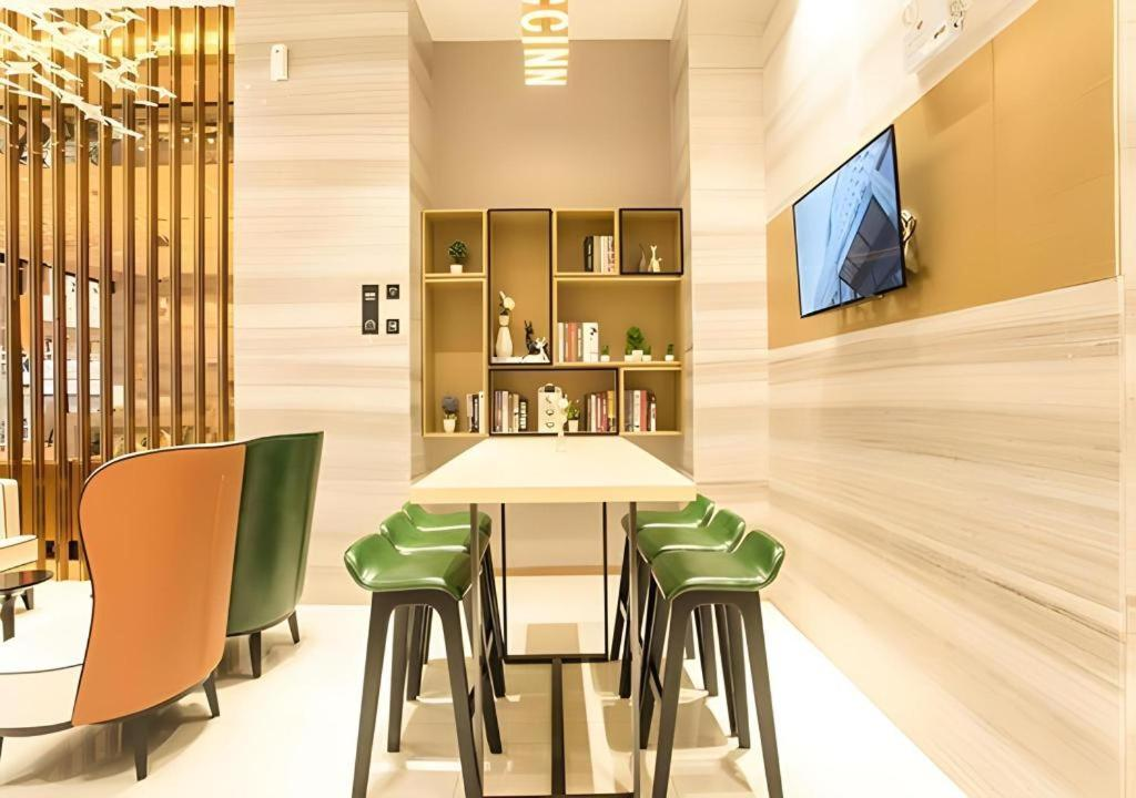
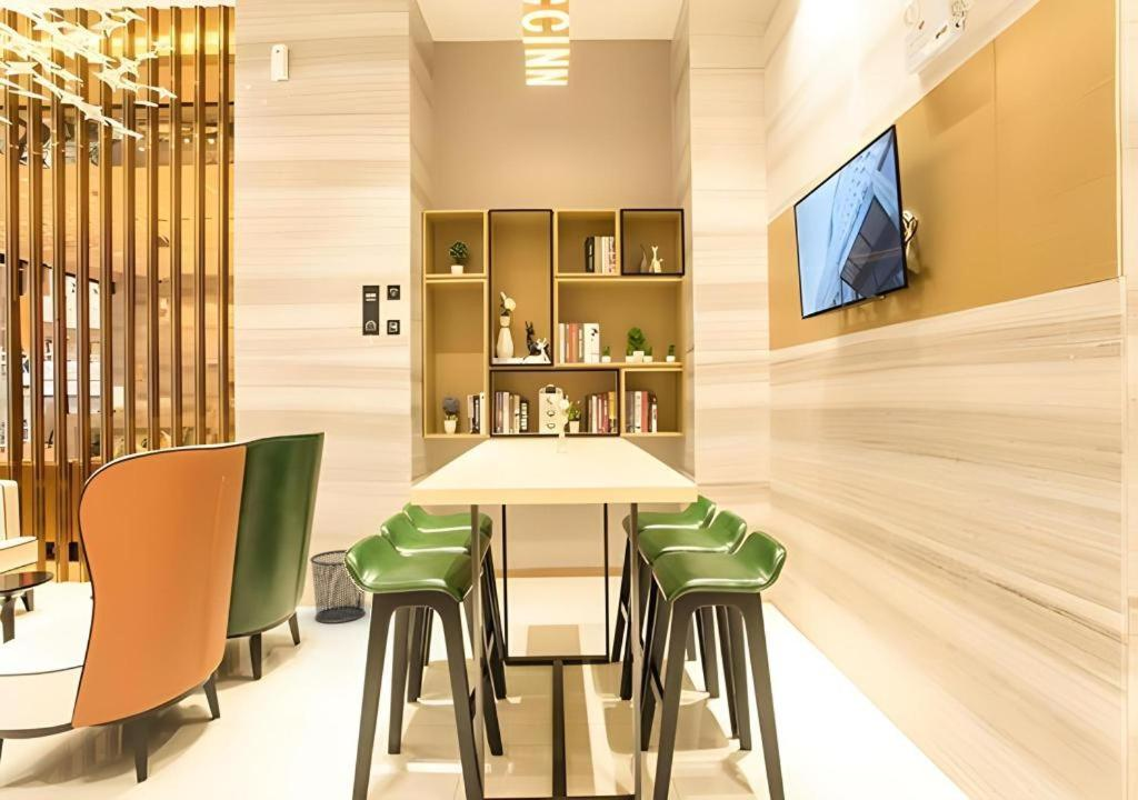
+ waste bin [309,549,367,624]
